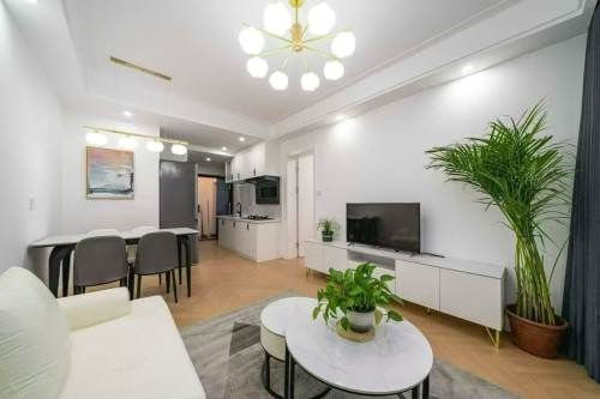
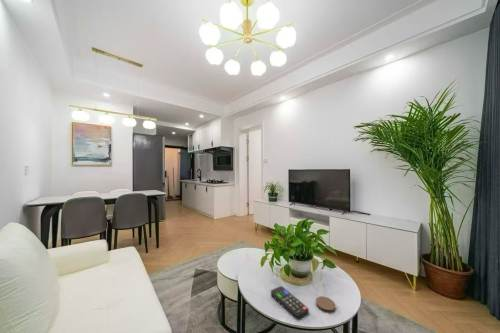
+ remote control [270,285,310,321]
+ coaster [315,296,336,314]
